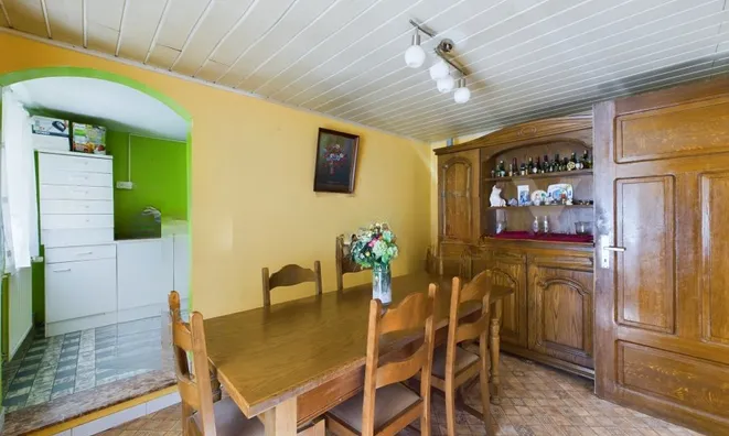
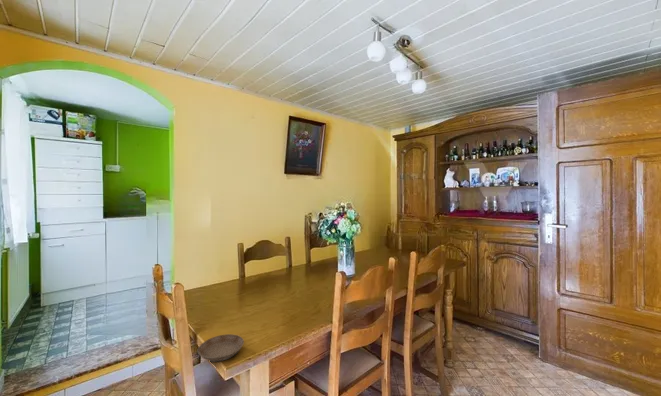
+ saucer [197,333,245,362]
